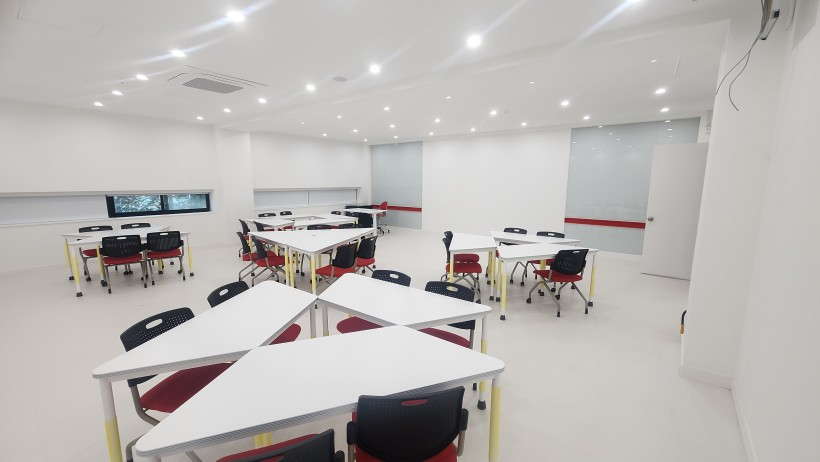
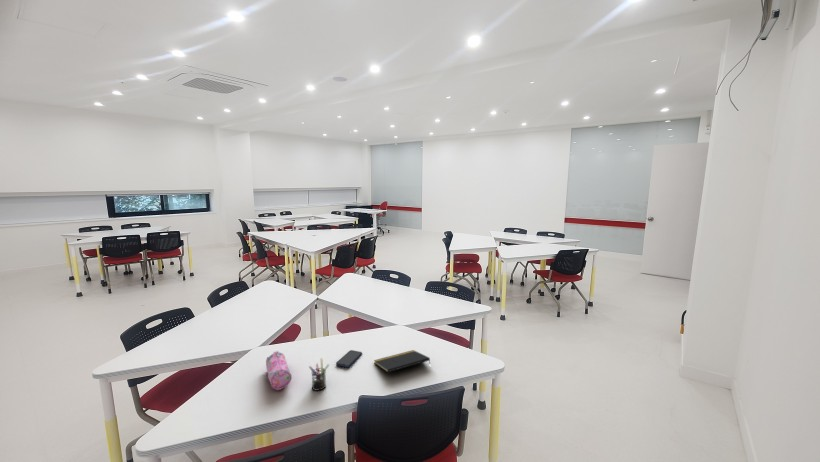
+ pencil case [265,350,293,391]
+ notepad [373,349,431,373]
+ smartphone [335,349,363,368]
+ pen holder [308,358,330,392]
